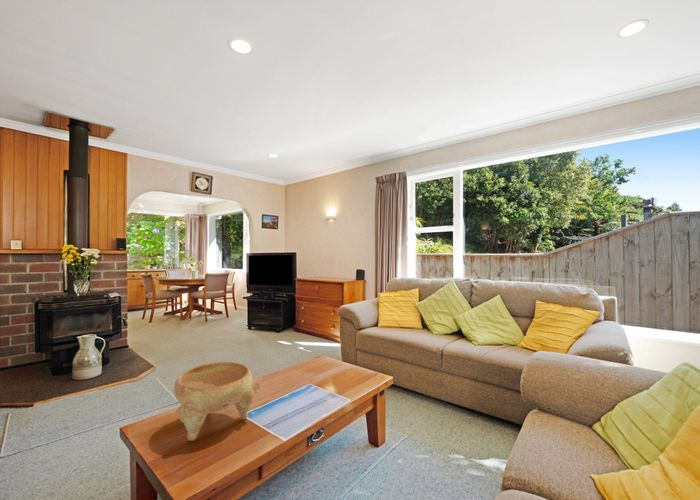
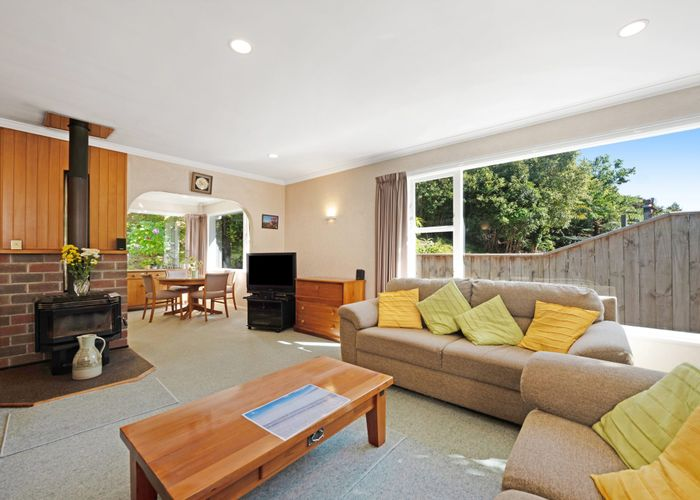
- decorative bowl [173,361,261,442]
